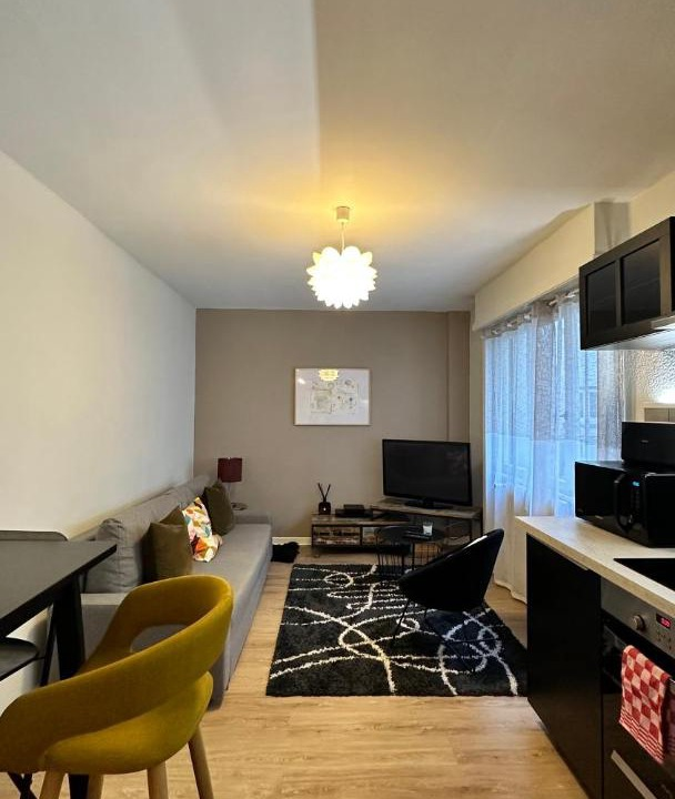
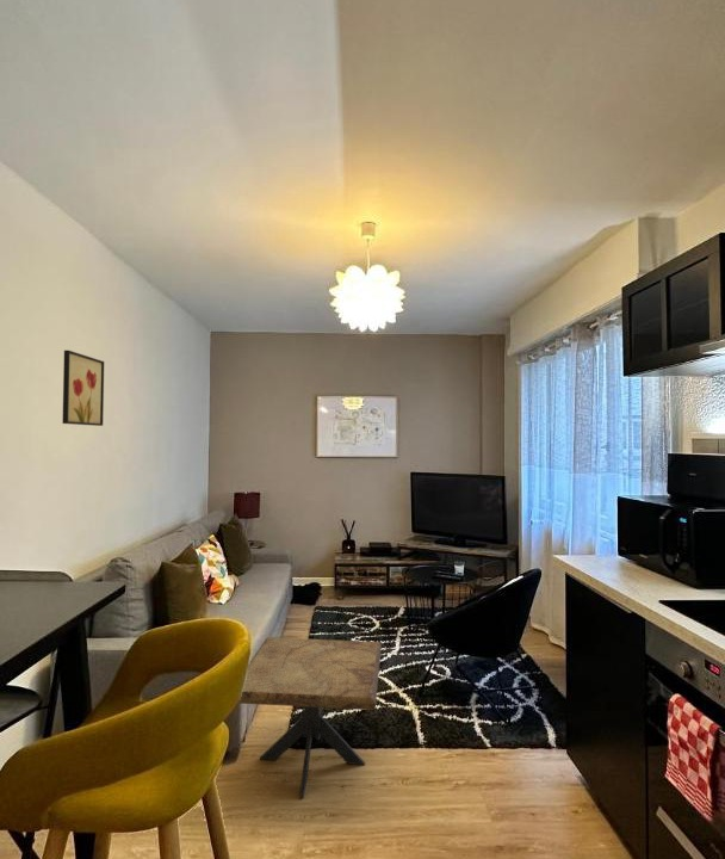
+ side table [237,636,383,799]
+ wall art [61,350,105,427]
